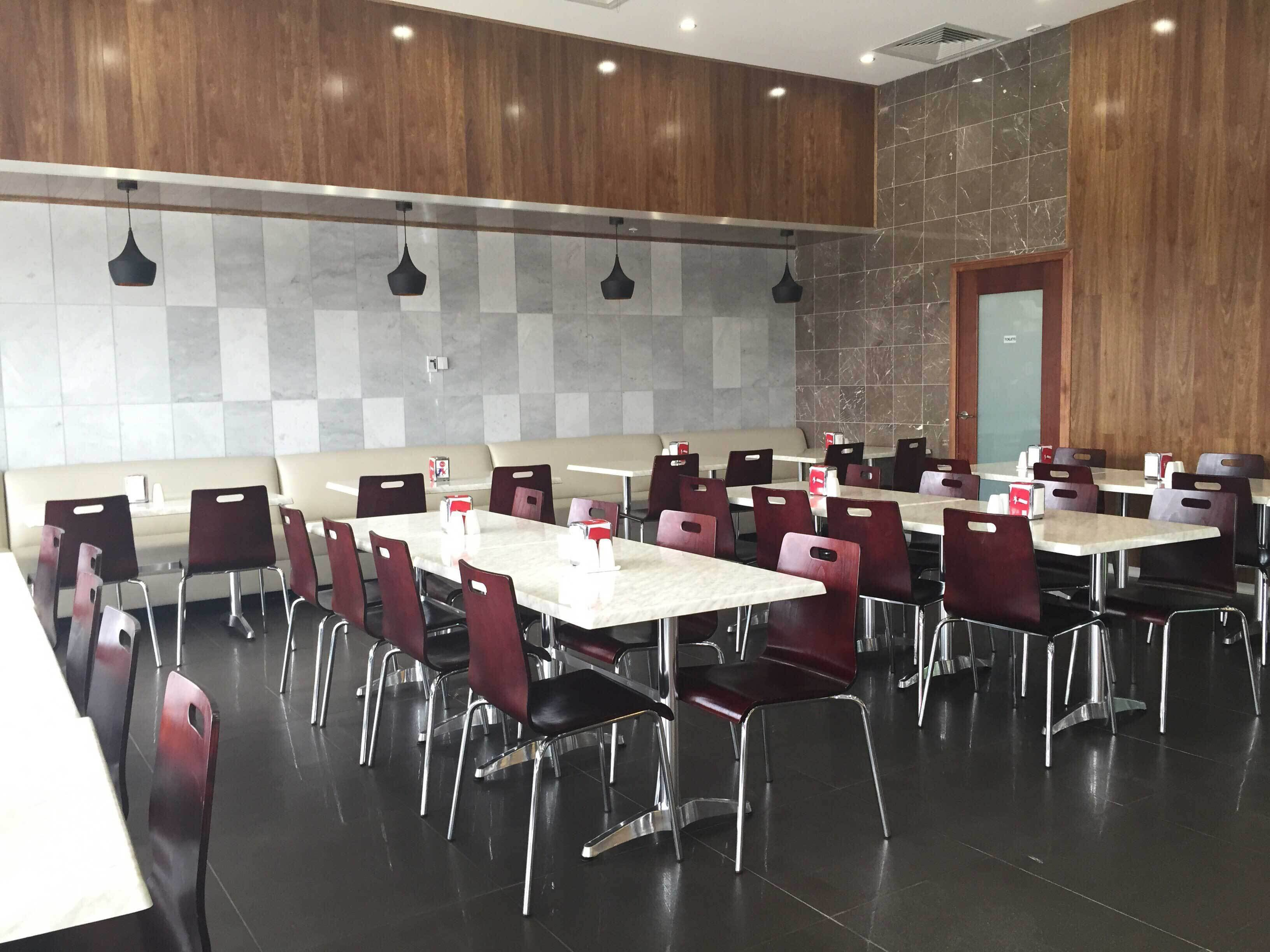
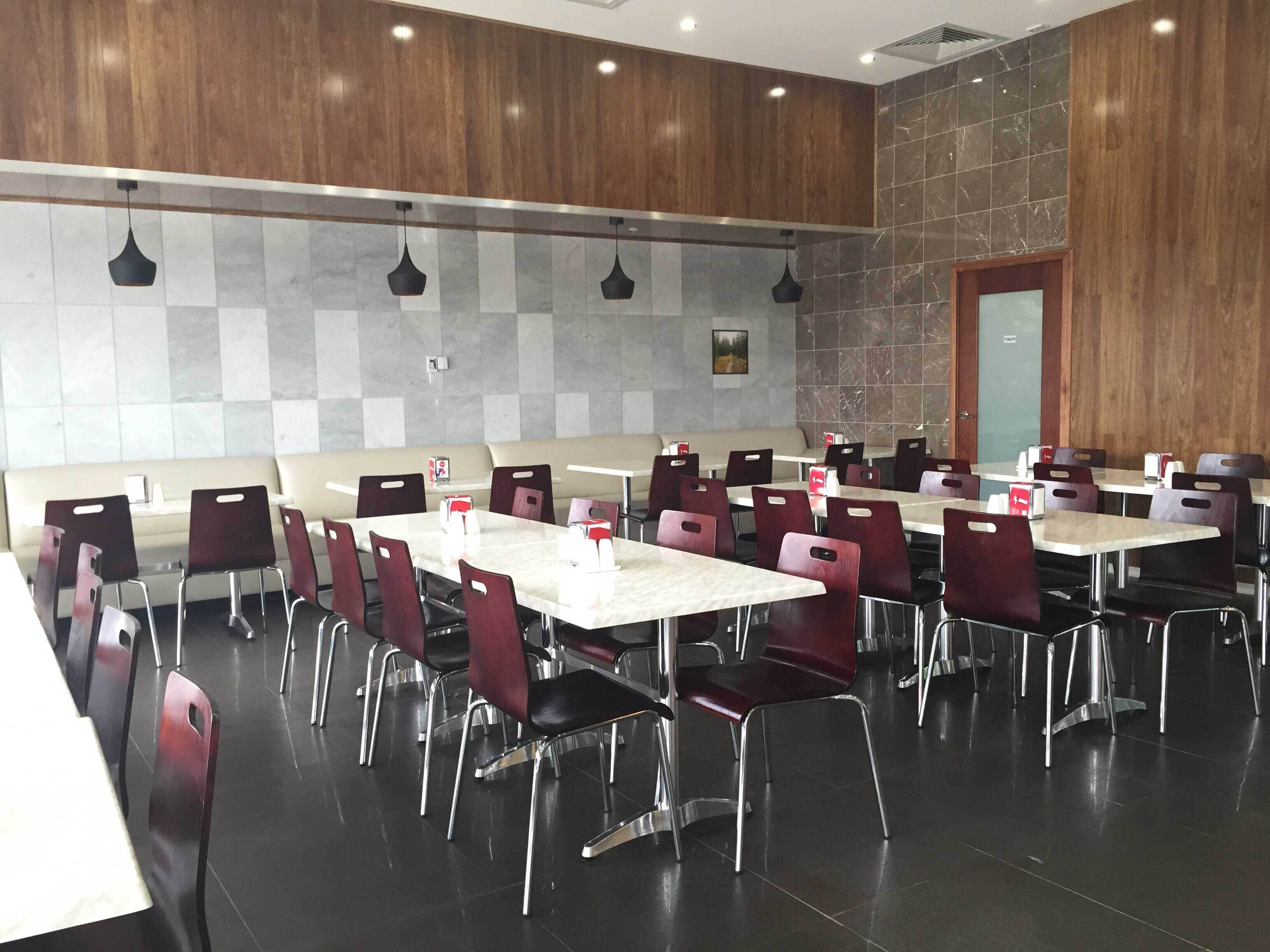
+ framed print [711,329,749,375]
